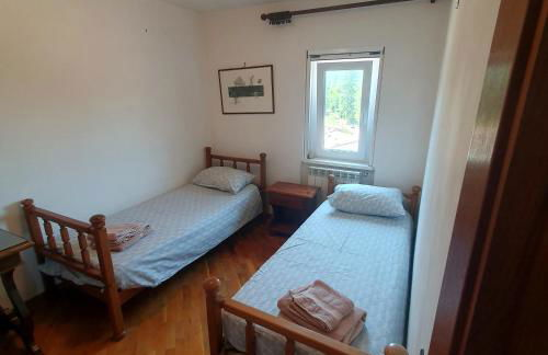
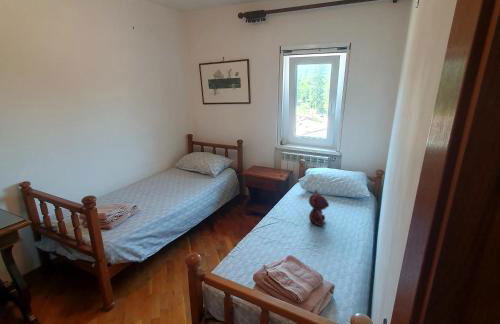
+ teddy bear [308,189,330,227]
